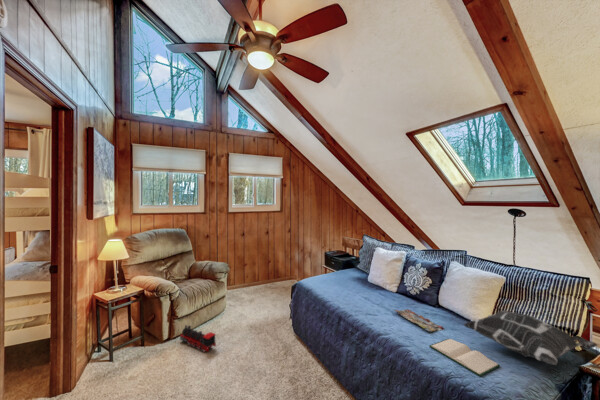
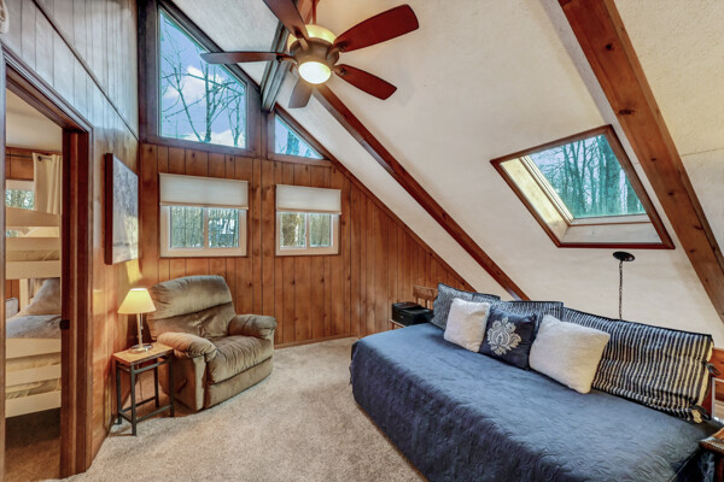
- toy train [179,324,217,353]
- magazine [393,308,445,334]
- decorative pillow [462,309,599,366]
- hardback book [428,338,501,377]
